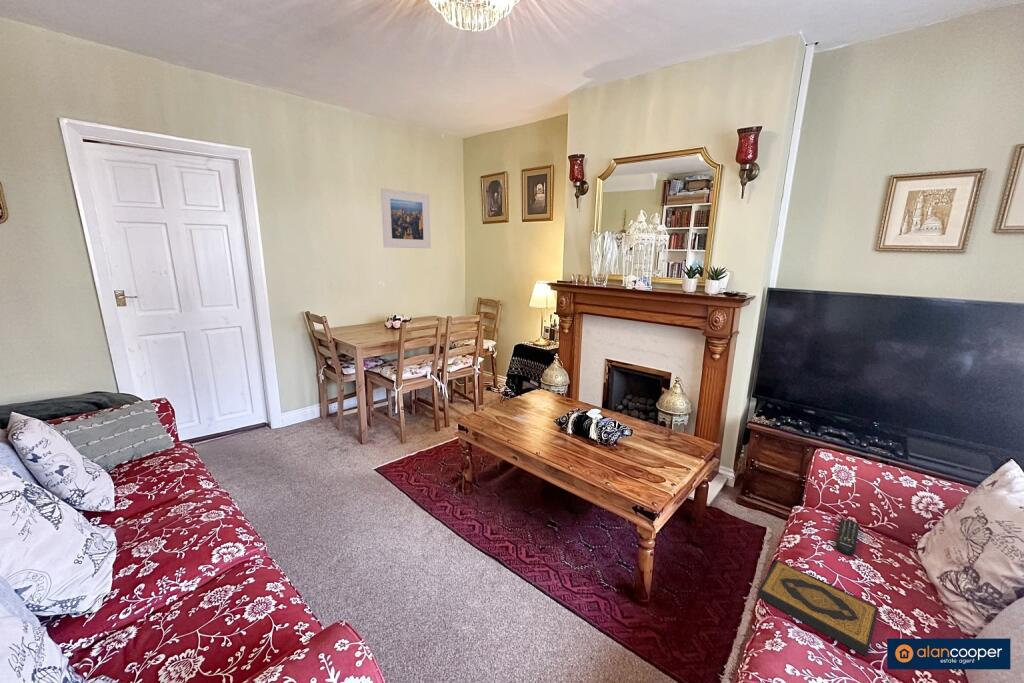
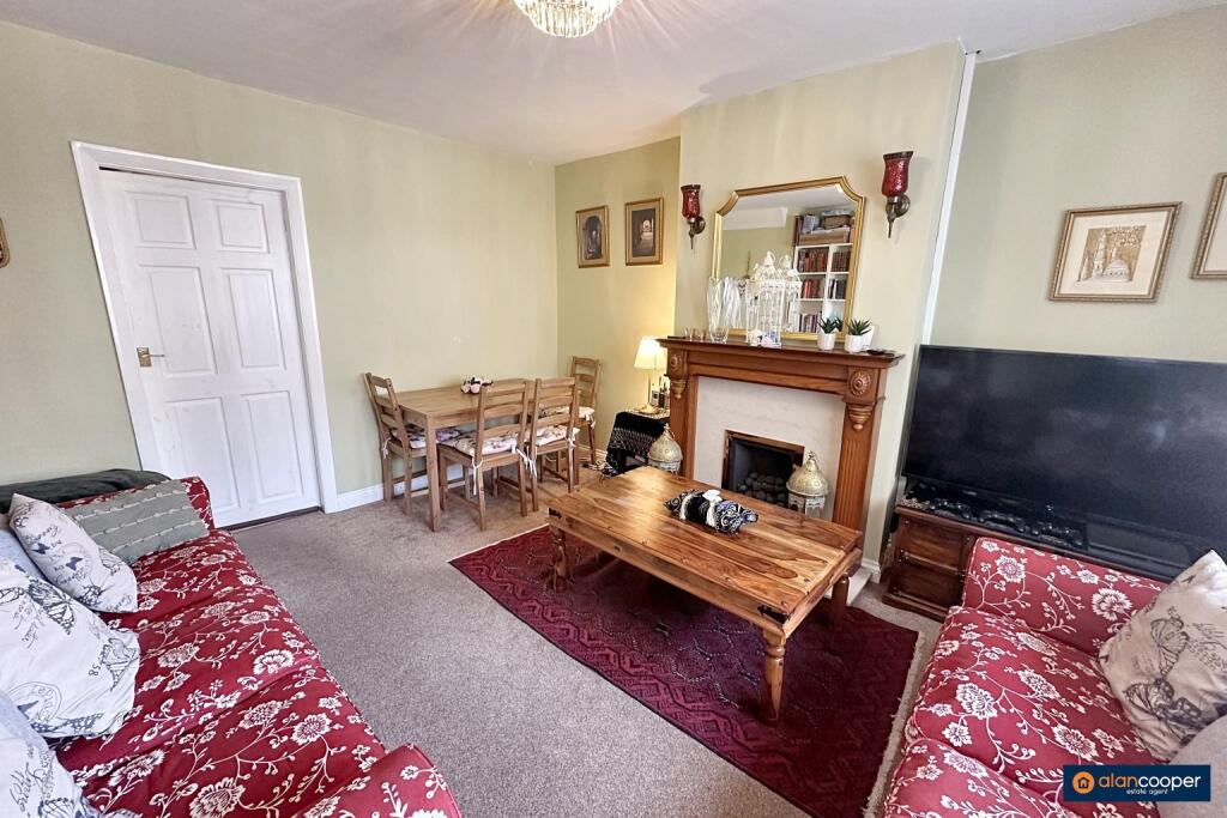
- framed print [380,187,432,249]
- hardback book [756,559,879,657]
- remote control [835,517,860,557]
